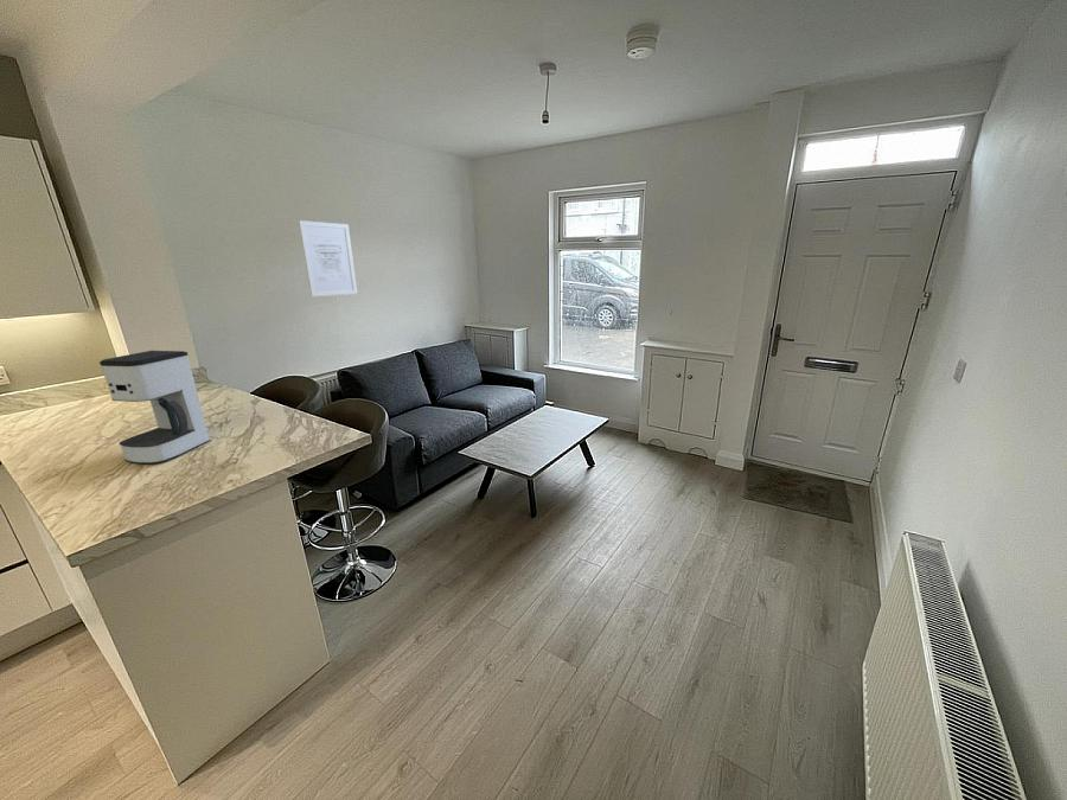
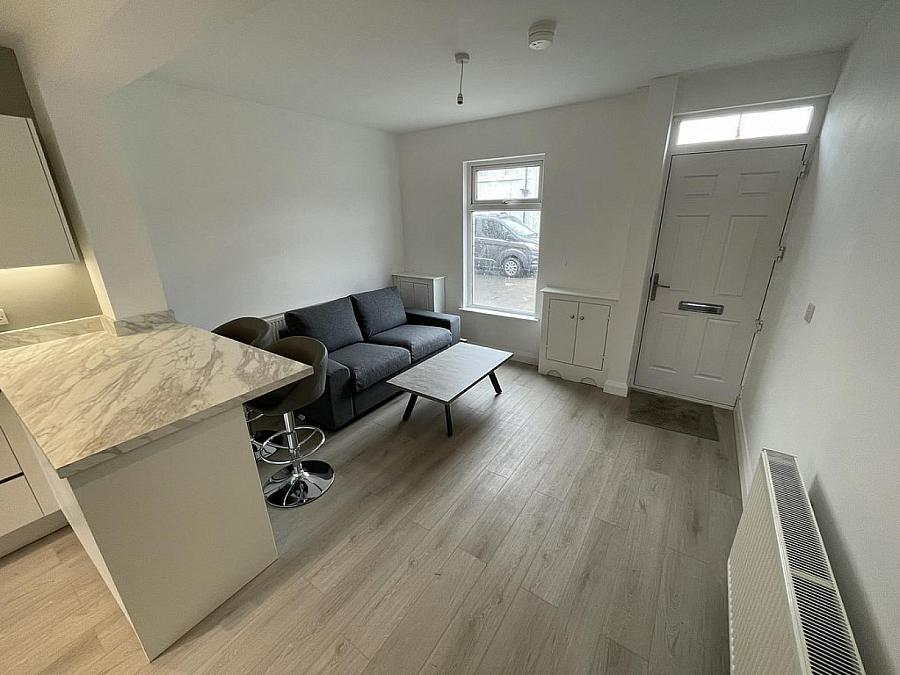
- wall art [298,219,358,297]
- coffee maker [98,350,211,465]
